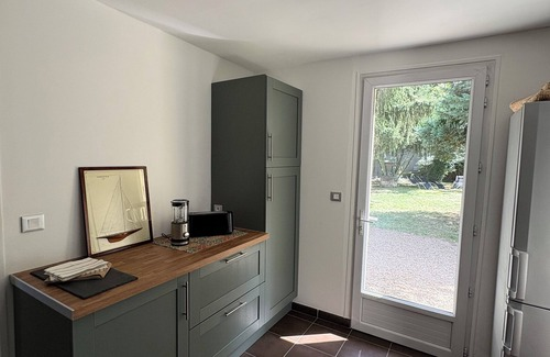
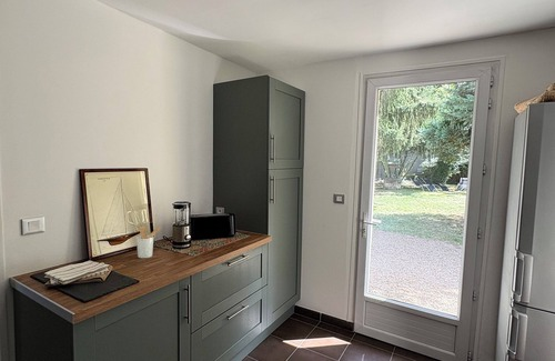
+ utensil holder [135,225,162,259]
